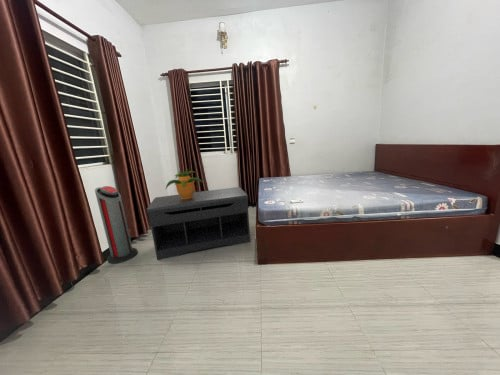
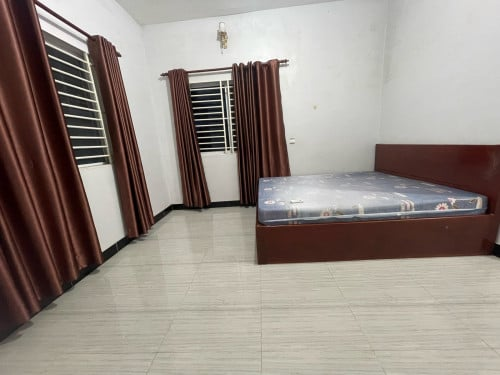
- air purifier [94,185,139,265]
- potted plant [165,168,204,199]
- bench [146,186,252,261]
